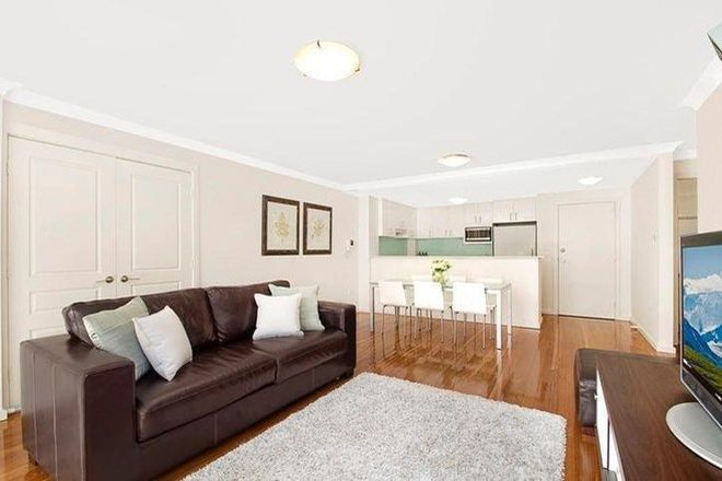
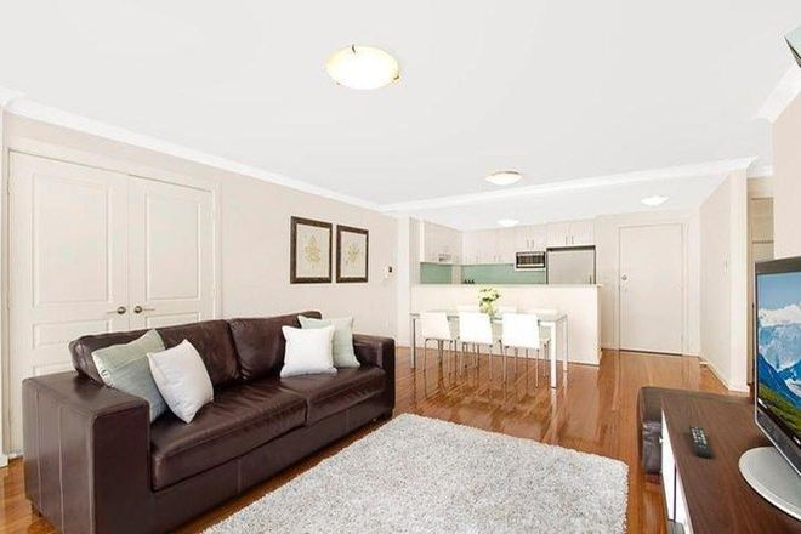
+ remote control [688,425,712,460]
